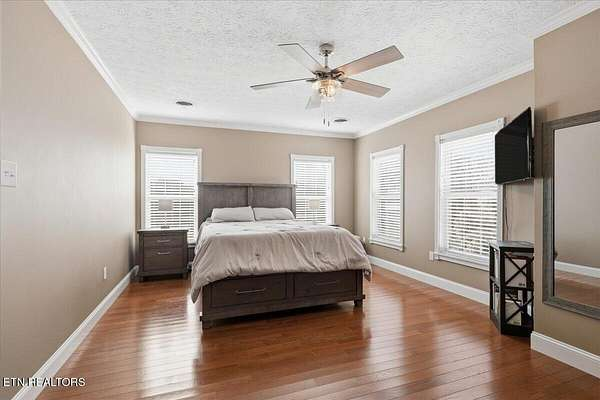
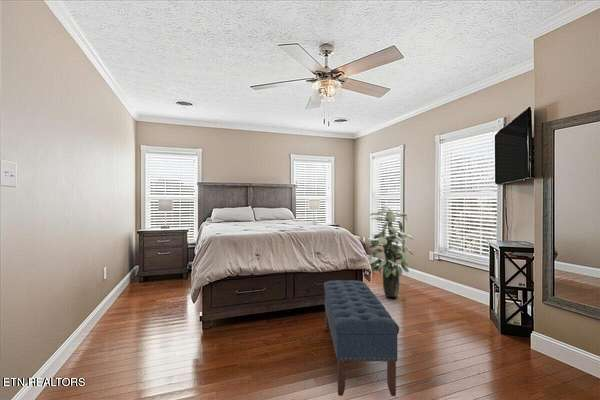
+ bench [323,279,400,397]
+ indoor plant [368,205,414,298]
